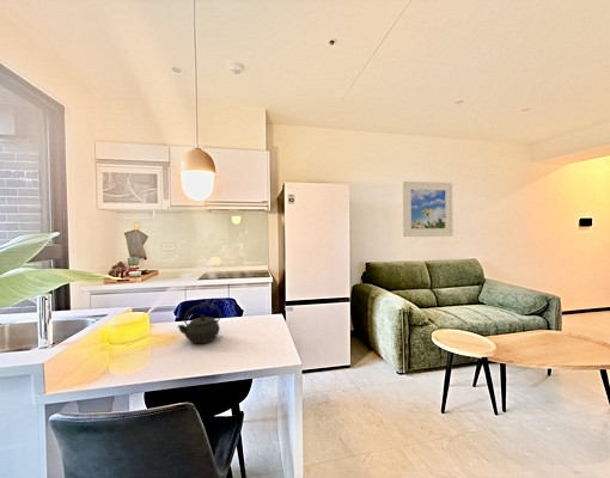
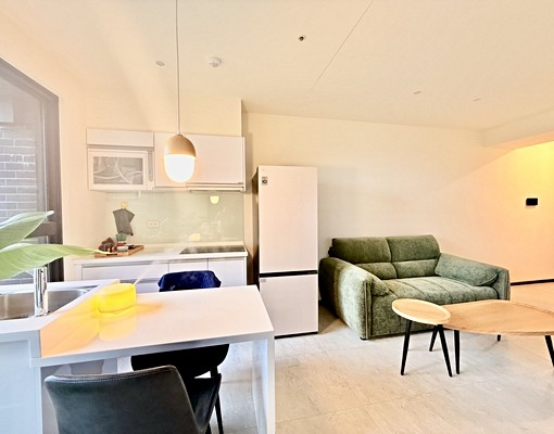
- kettle [177,302,222,344]
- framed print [402,180,455,238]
